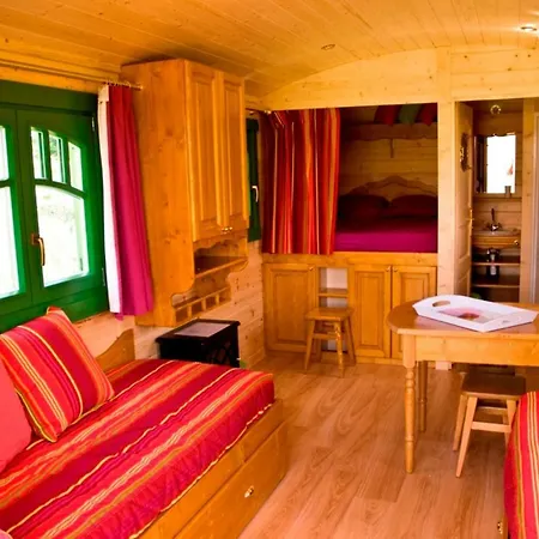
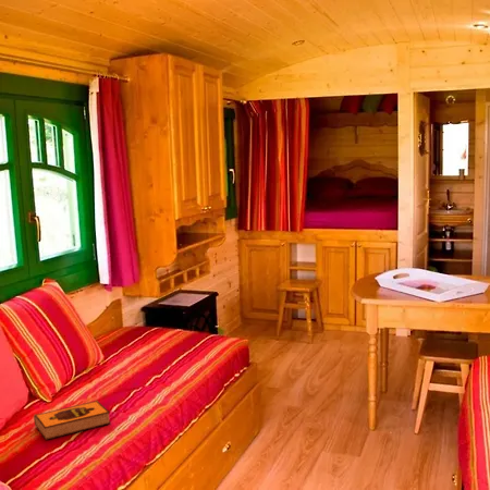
+ hardback book [33,400,112,441]
